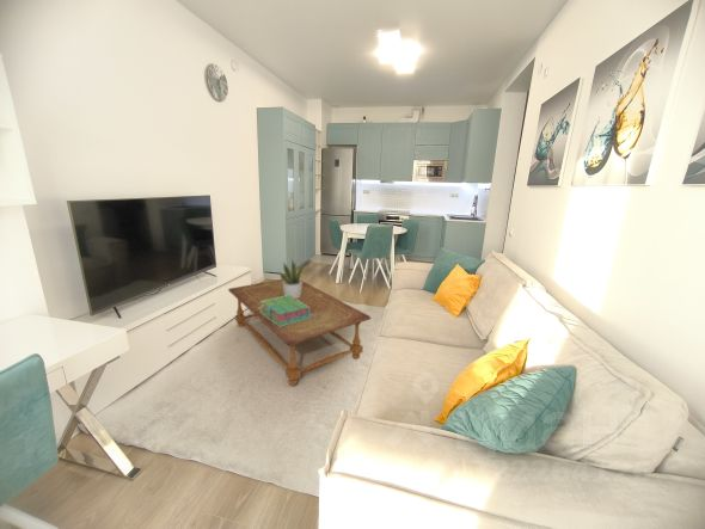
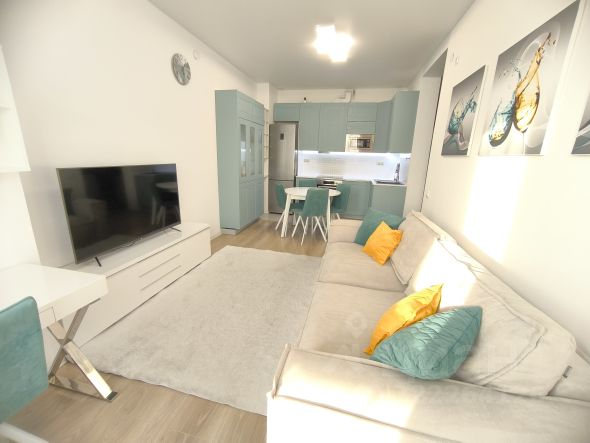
- stack of books [259,295,312,327]
- coffee table [227,278,372,387]
- potted plant [280,257,305,299]
